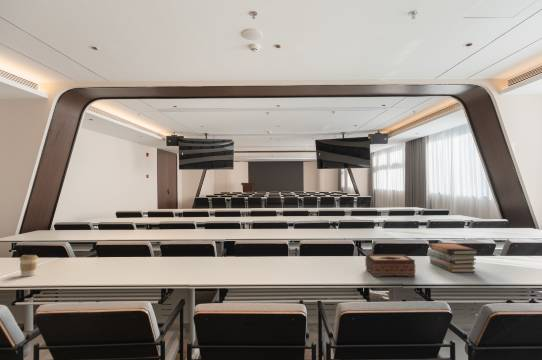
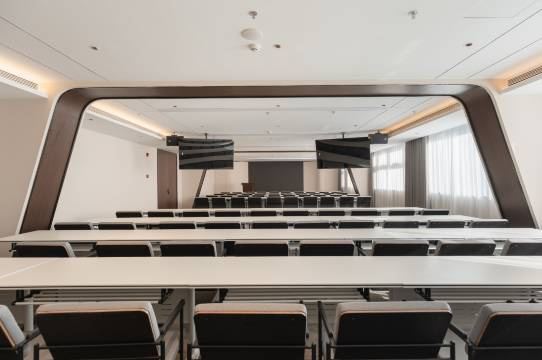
- coffee cup [19,254,39,278]
- book stack [427,242,479,273]
- tissue box [364,253,416,278]
